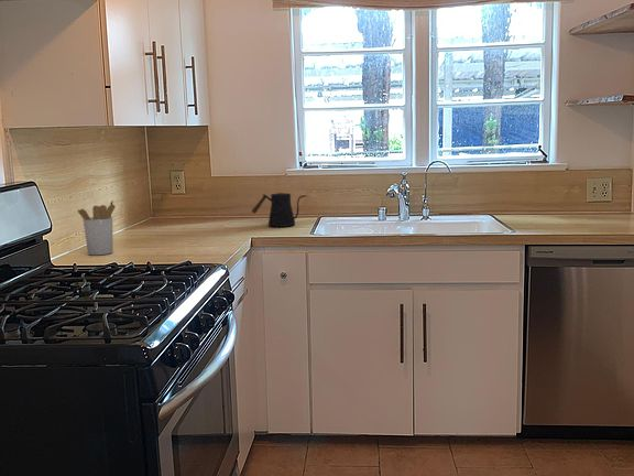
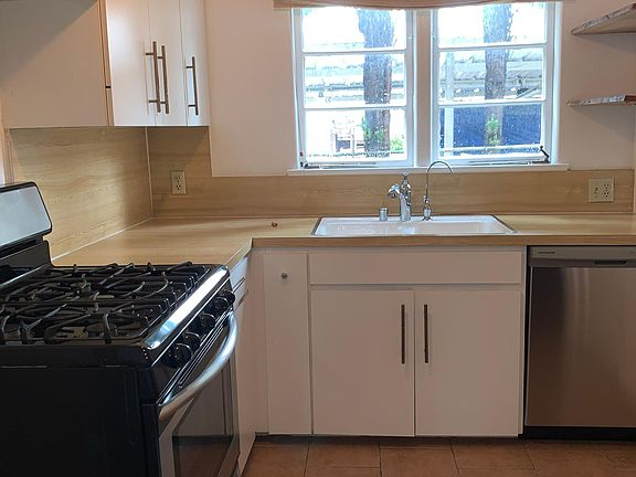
- utensil holder [77,198,117,256]
- kettle [251,192,307,228]
